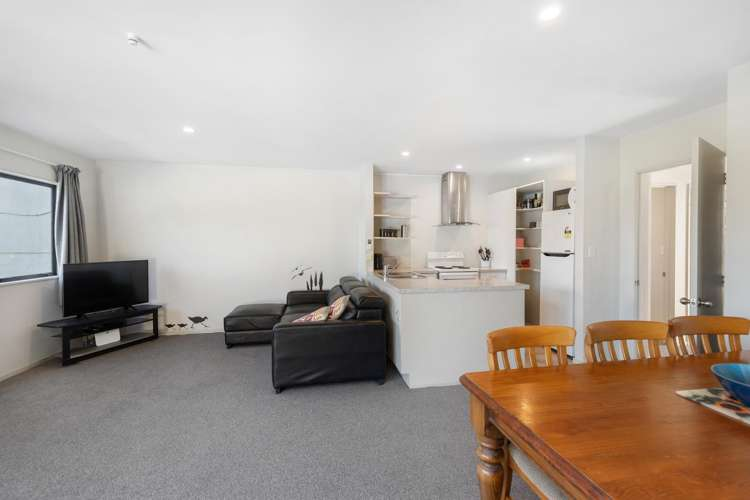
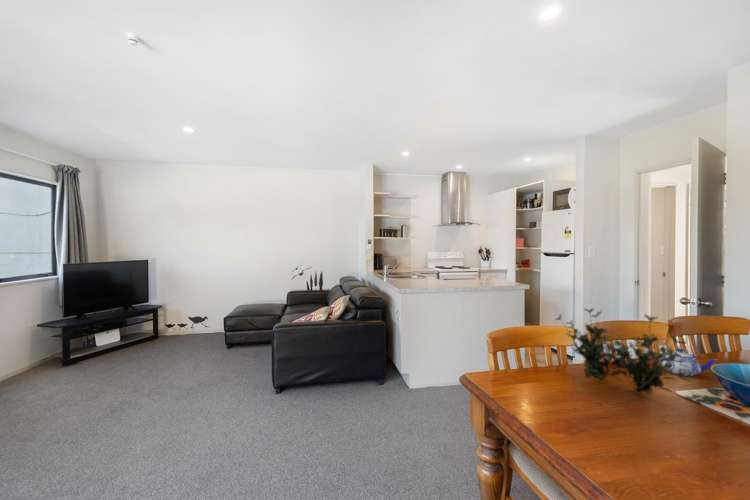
+ plant [555,307,694,397]
+ teapot [653,347,718,377]
